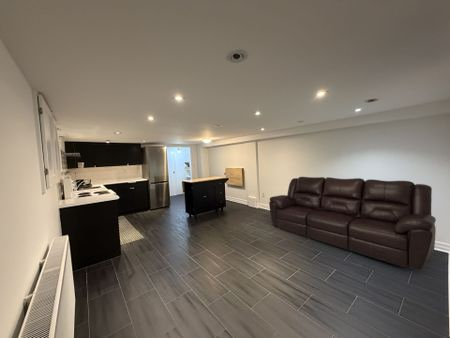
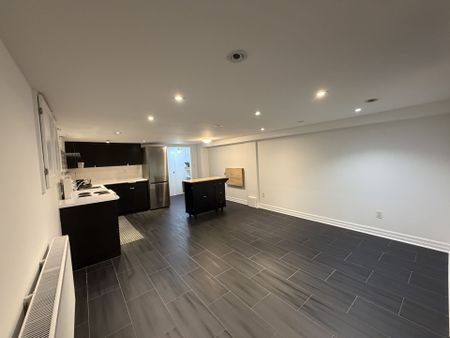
- sofa [268,176,437,271]
